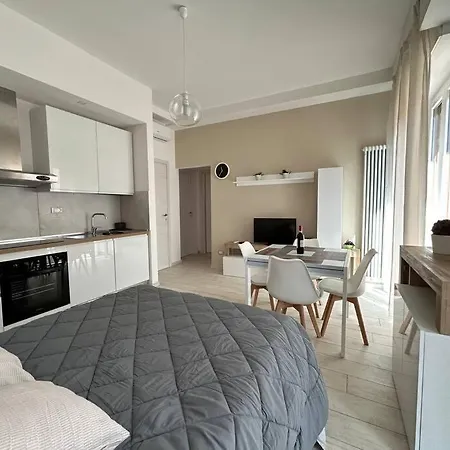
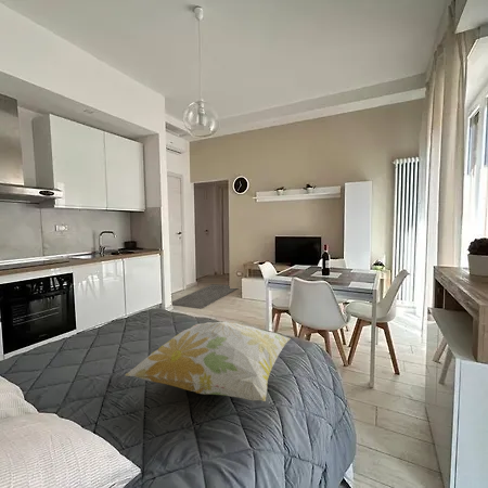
+ decorative pillow [125,321,292,402]
+ rug [171,283,237,310]
